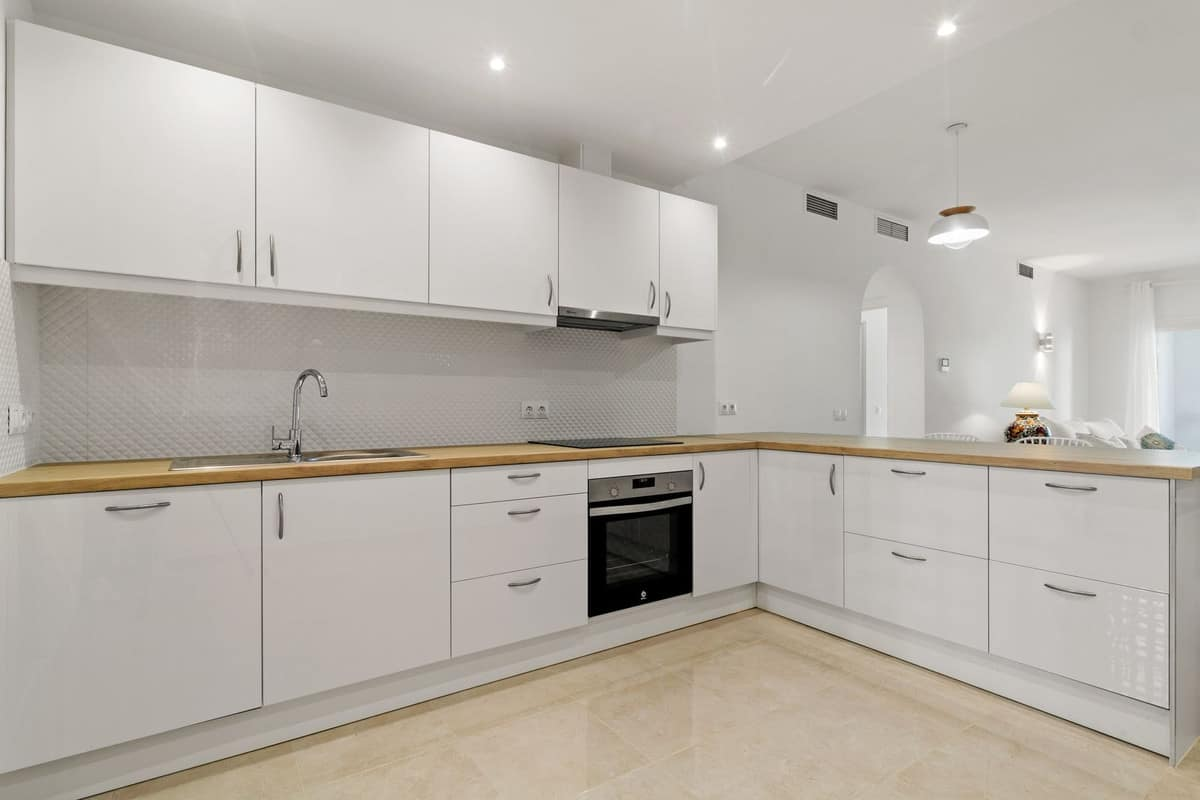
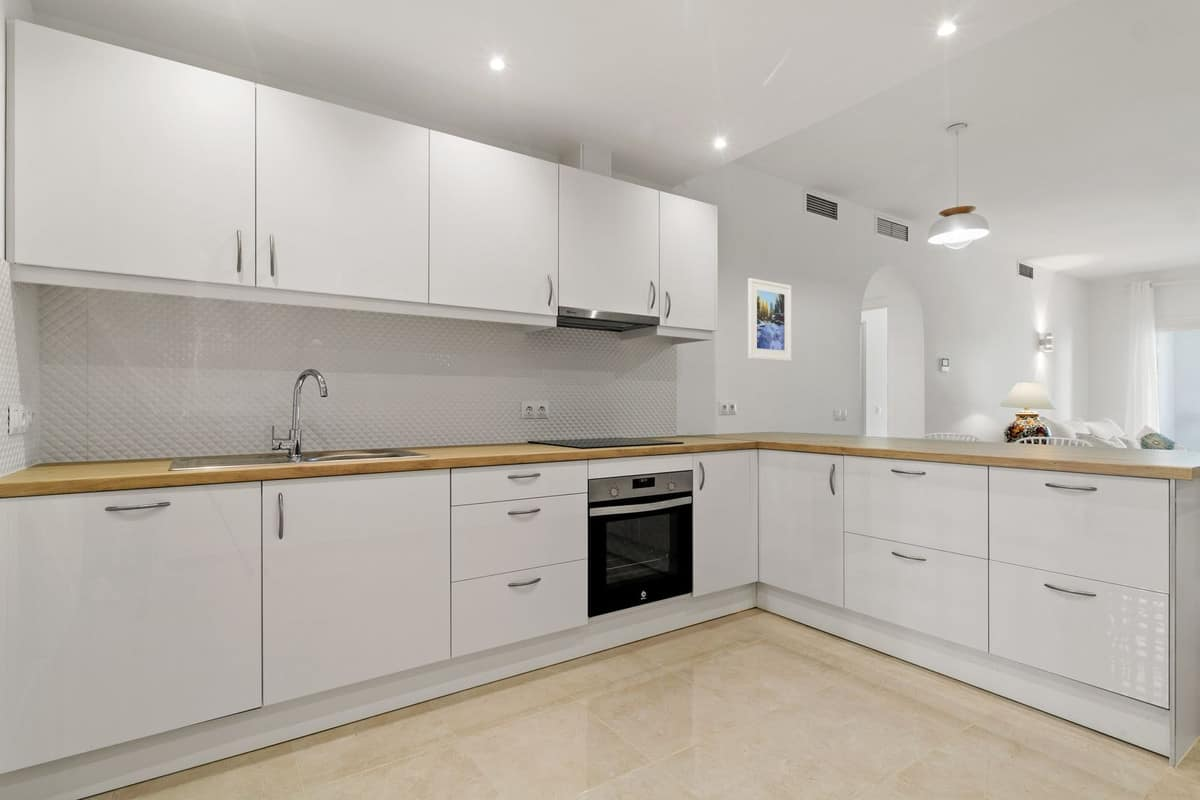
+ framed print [747,277,792,362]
